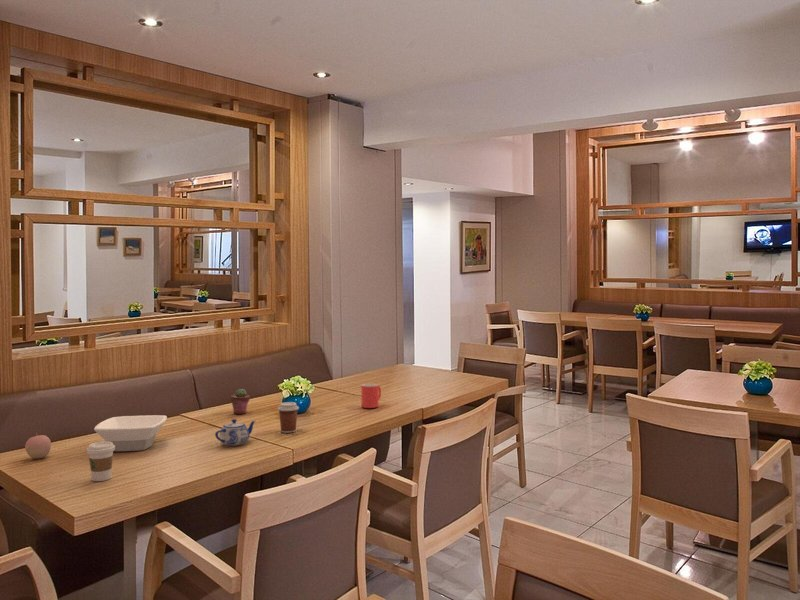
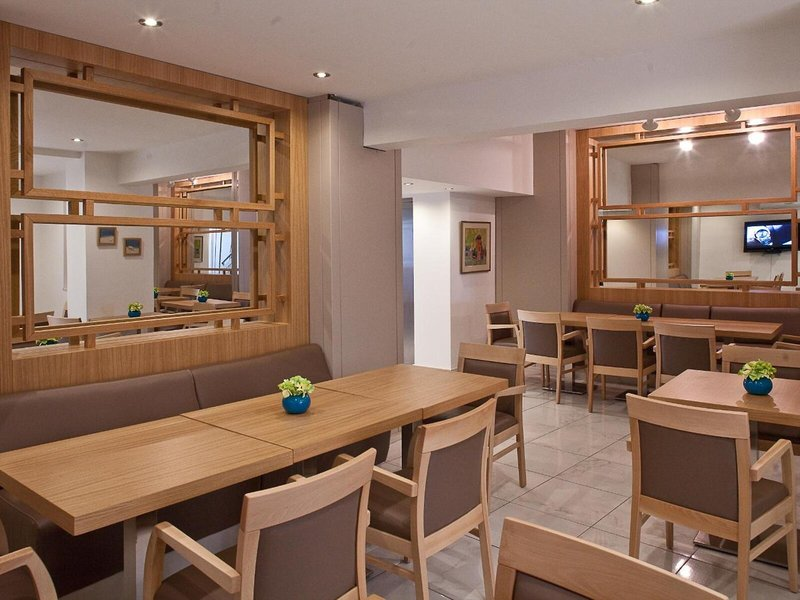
- coffee cup [86,440,115,482]
- teapot [214,418,256,447]
- potted succulent [230,388,251,415]
- bowl [93,414,168,452]
- mug [360,383,382,409]
- coffee cup [277,401,300,434]
- apple [24,431,52,460]
